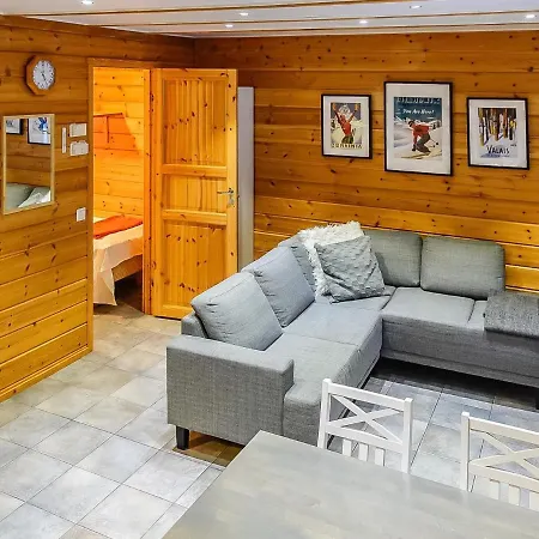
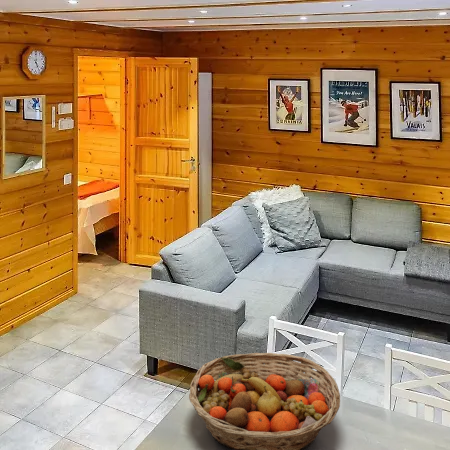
+ fruit basket [188,352,341,450]
